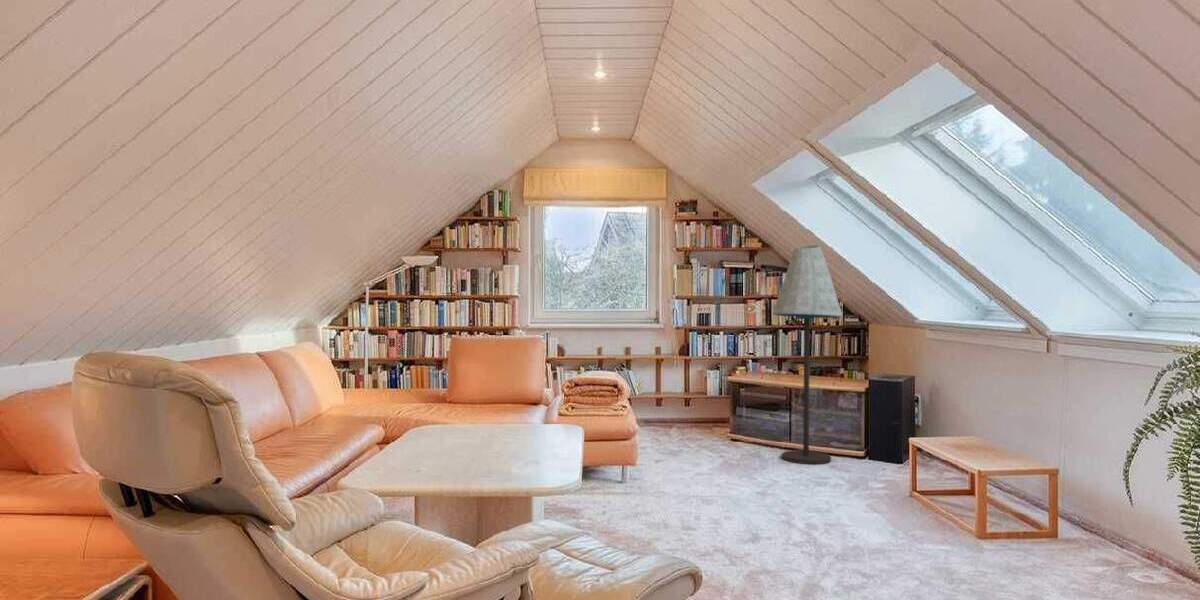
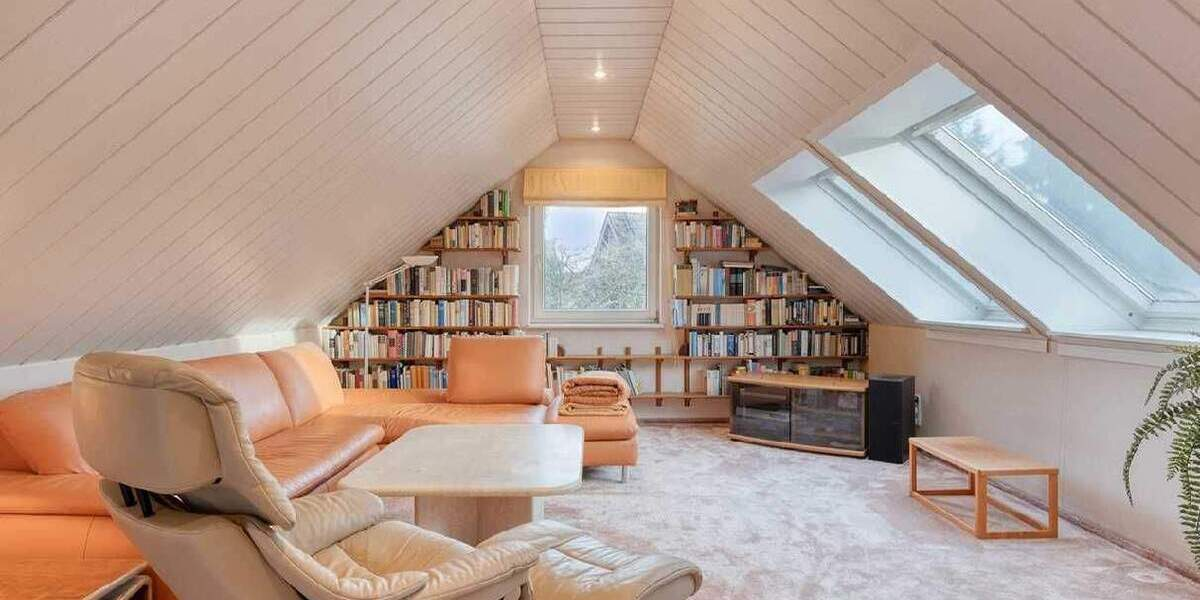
- floor lamp [771,244,844,465]
